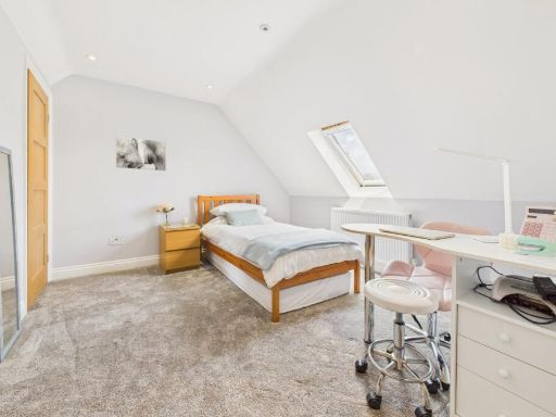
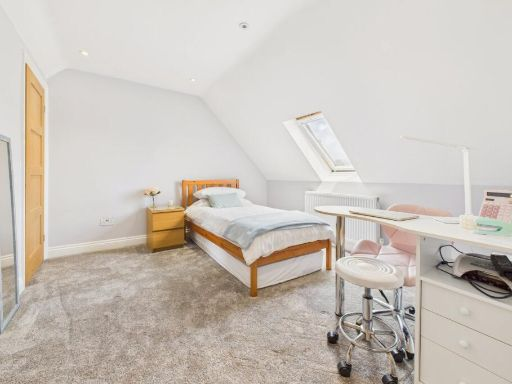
- wall art [115,136,166,172]
